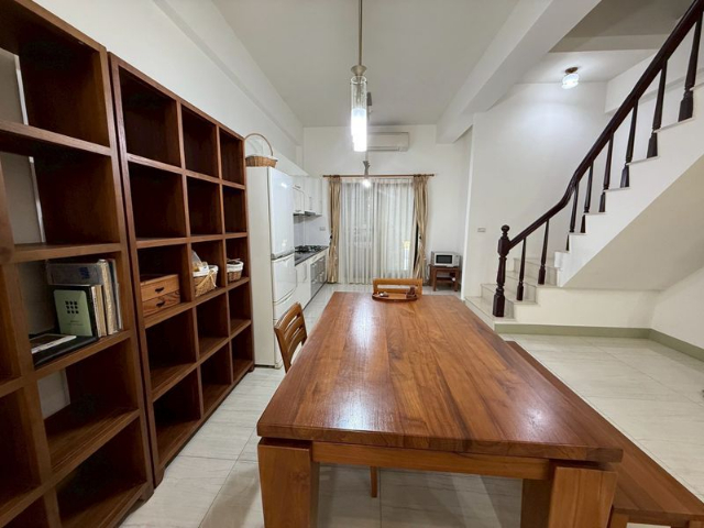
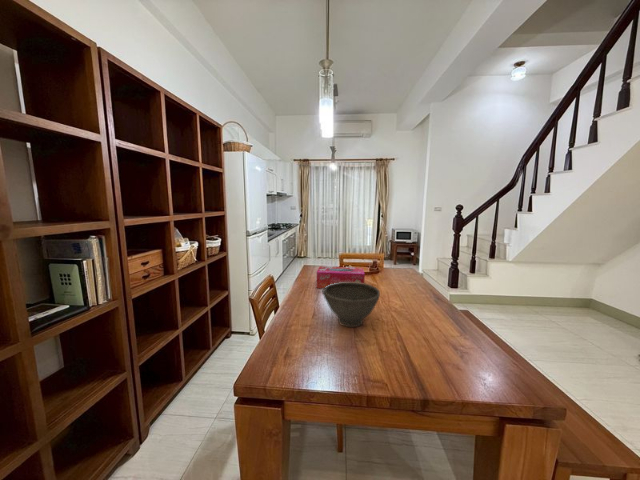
+ bowl [321,282,381,328]
+ tissue box [316,265,366,289]
